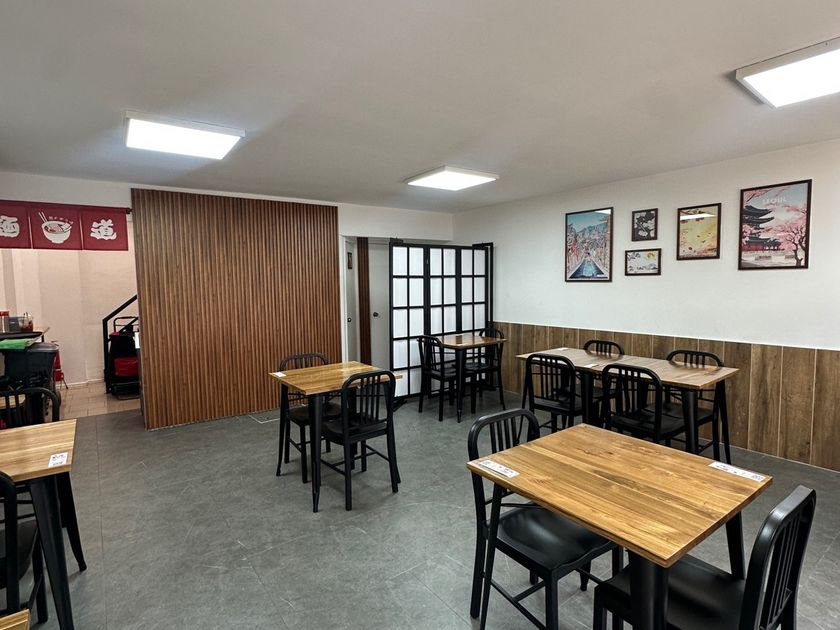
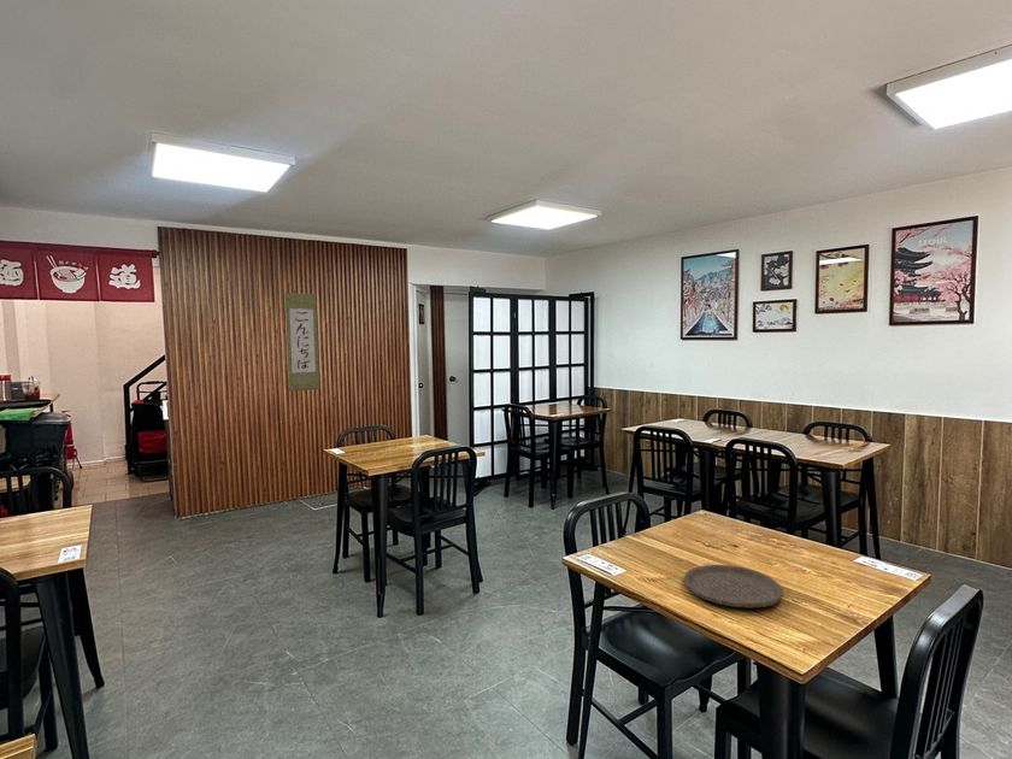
+ plate [682,564,784,608]
+ wall scroll [284,289,322,393]
